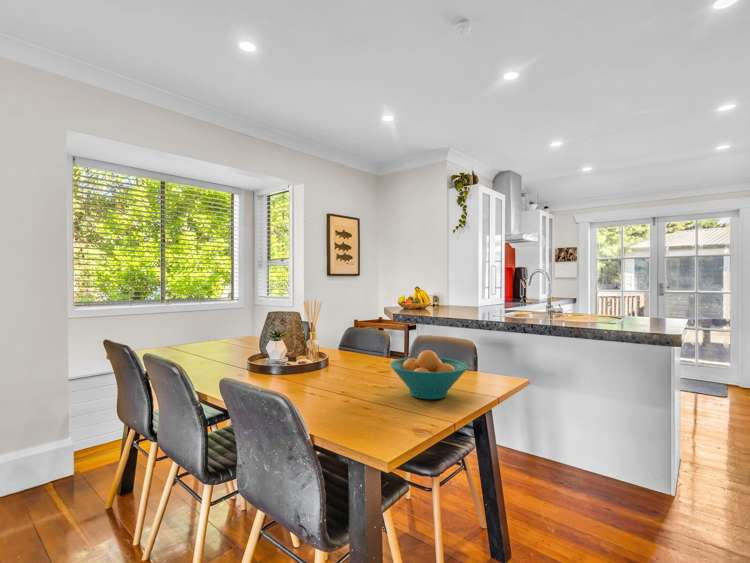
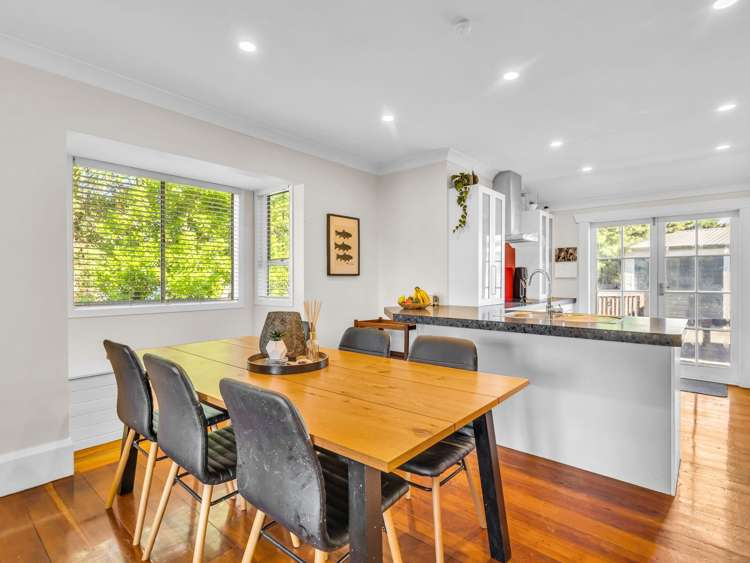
- fruit bowl [389,349,469,400]
